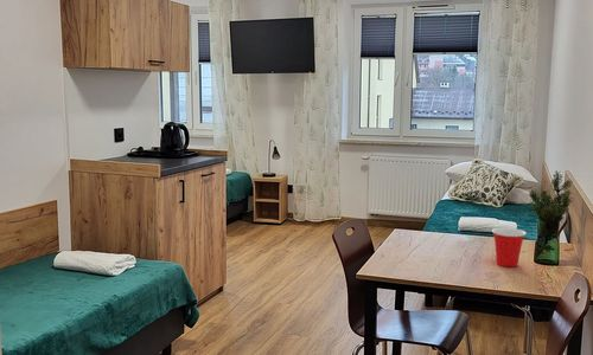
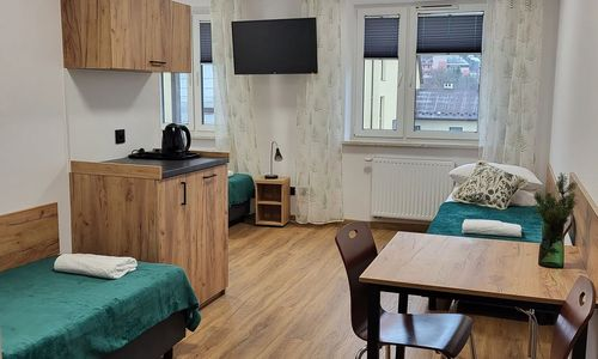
- cup [491,227,528,267]
